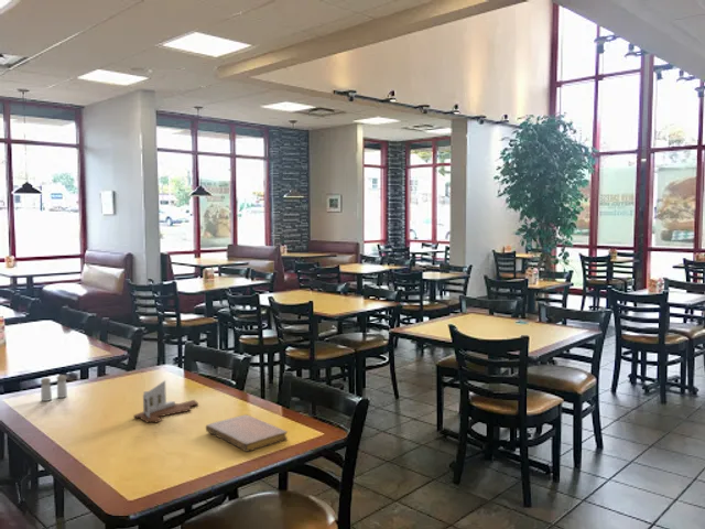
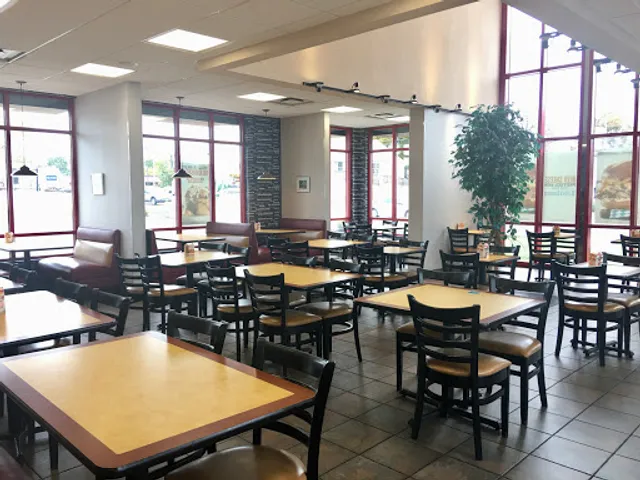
- notebook [205,413,289,453]
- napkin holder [132,379,199,424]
- salt and pepper shaker [40,374,68,402]
